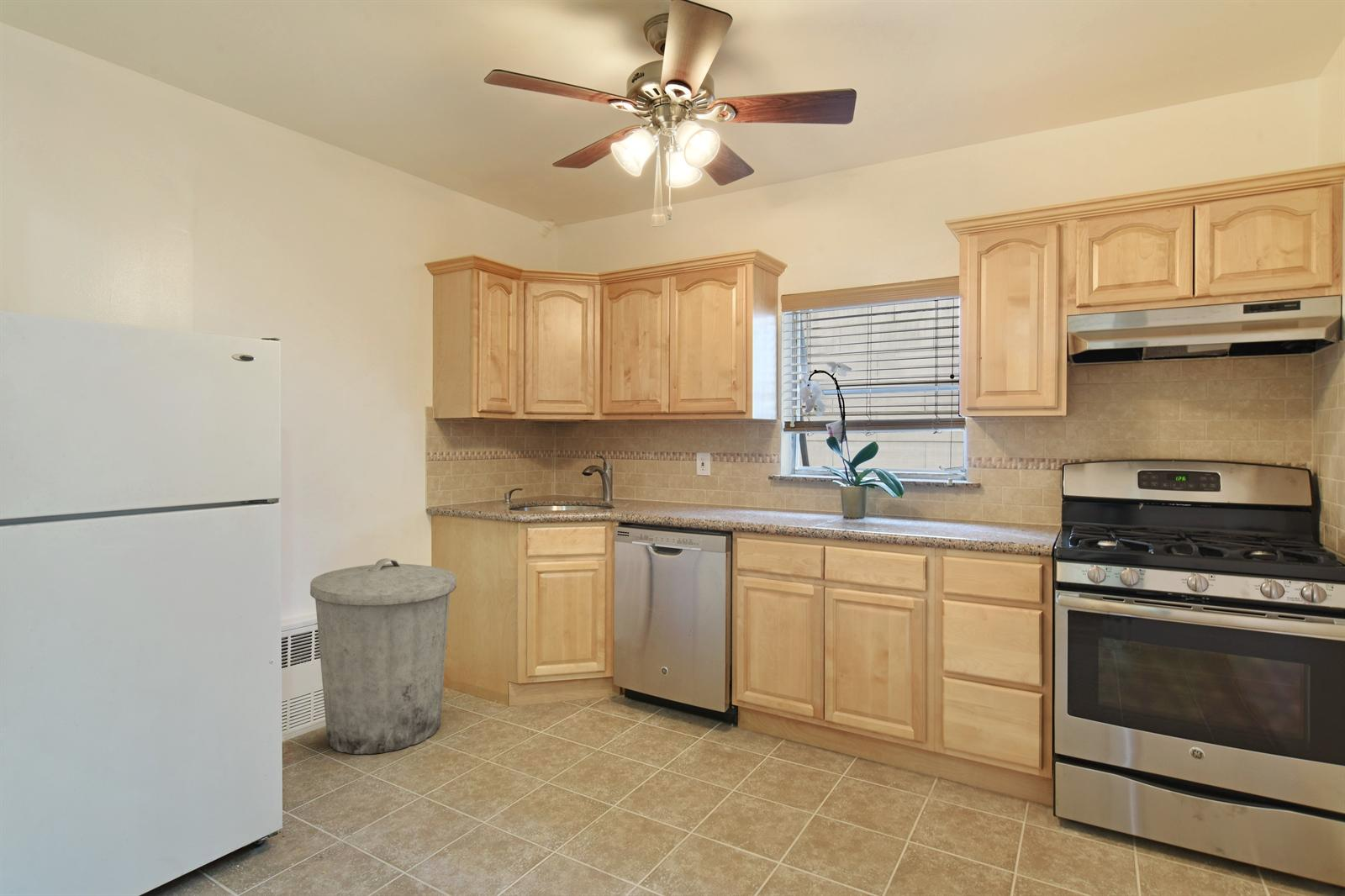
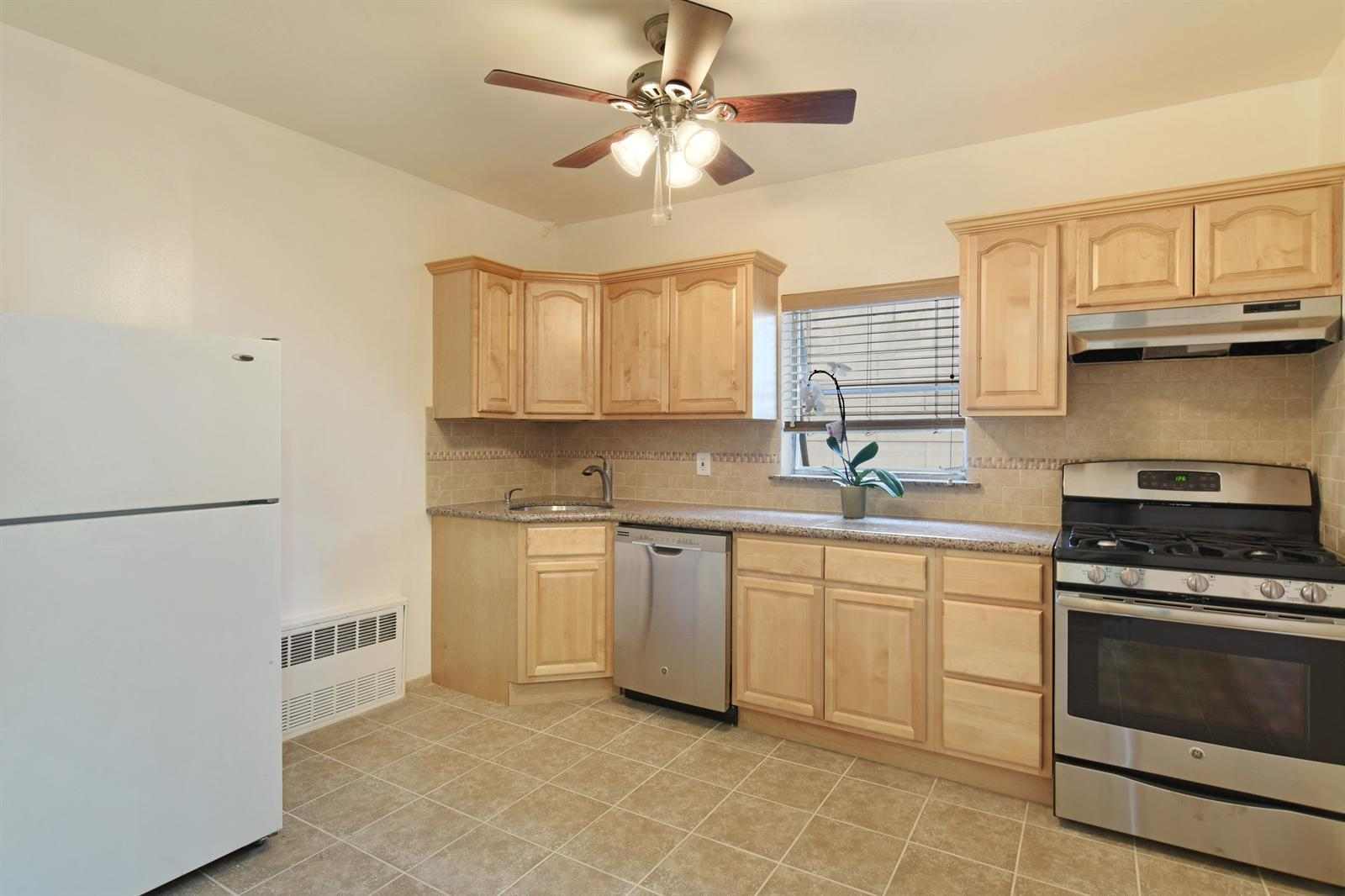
- trash can [309,557,457,755]
